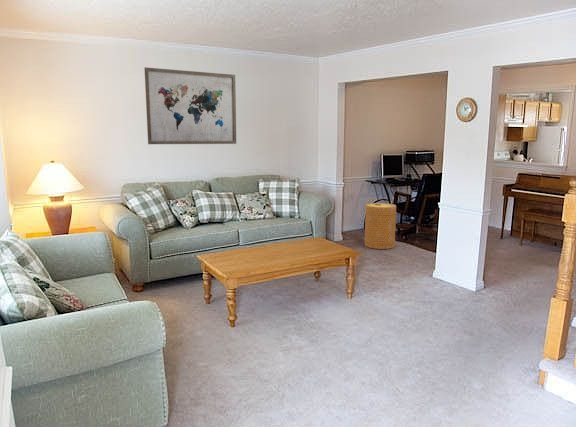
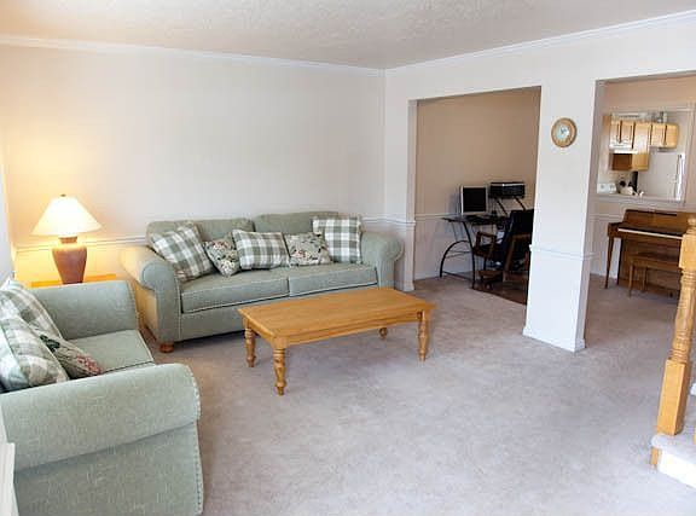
- basket [363,202,397,250]
- wall art [144,66,237,145]
